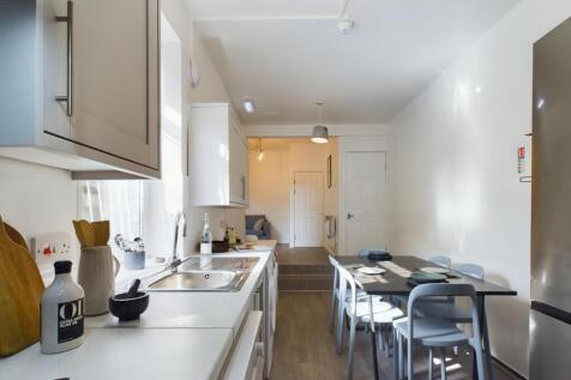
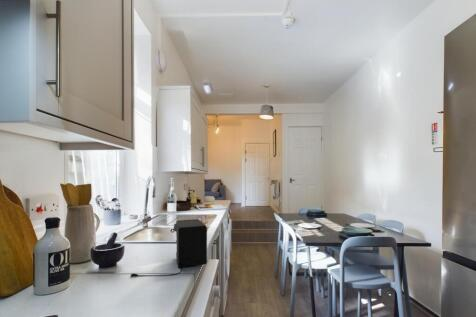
+ coffee maker [130,218,208,278]
